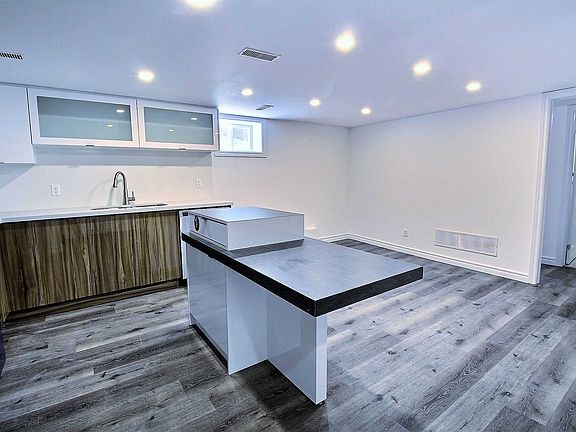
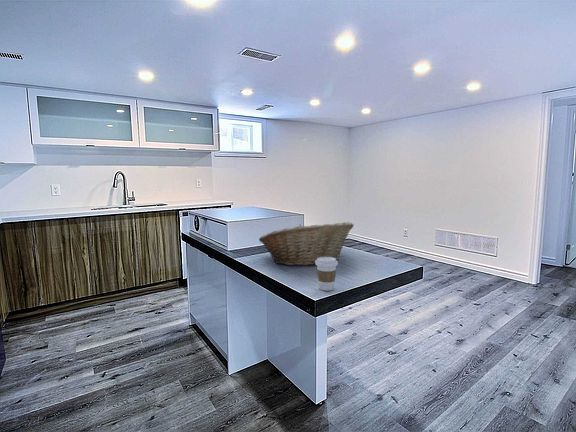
+ fruit basket [258,221,355,266]
+ coffee cup [314,257,339,292]
